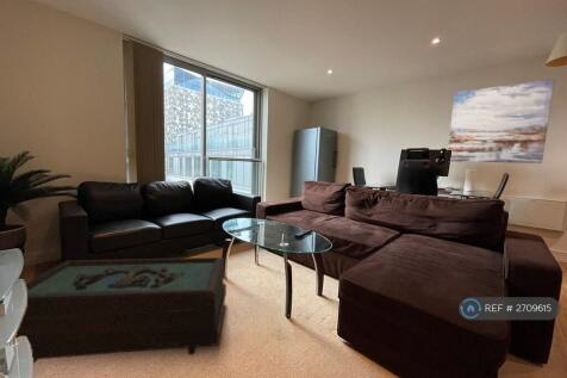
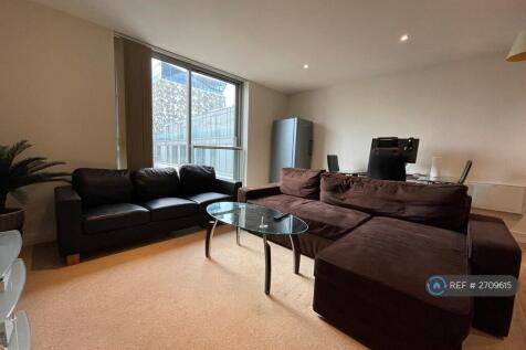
- coffee table [14,256,228,365]
- wall art [447,78,556,165]
